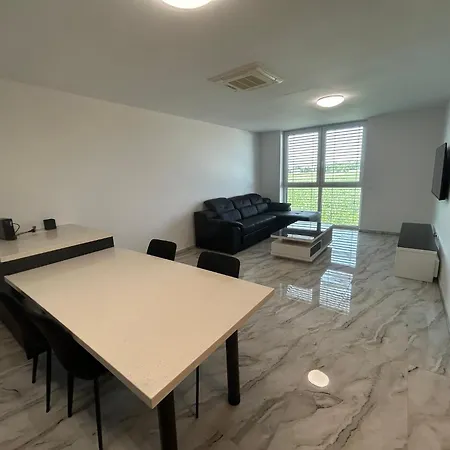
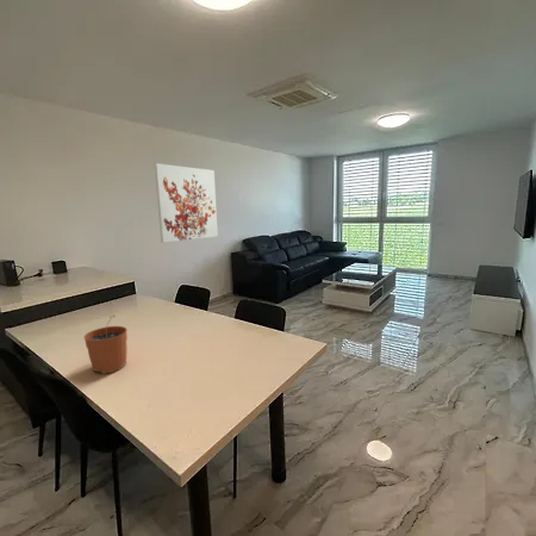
+ wall art [154,162,219,243]
+ plant pot [83,313,129,375]
